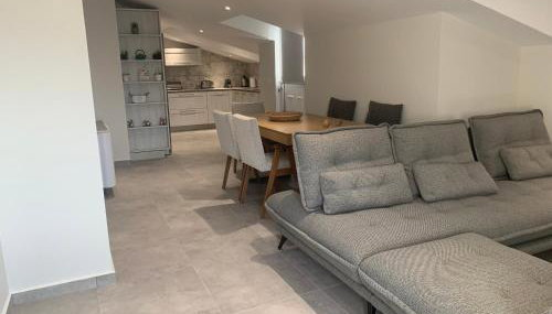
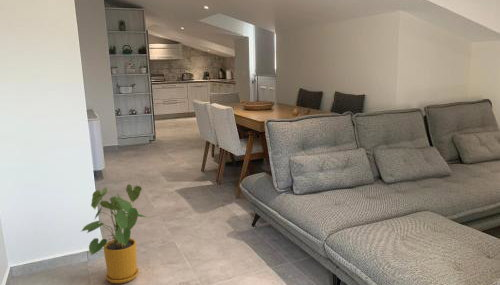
+ house plant [79,183,147,285]
